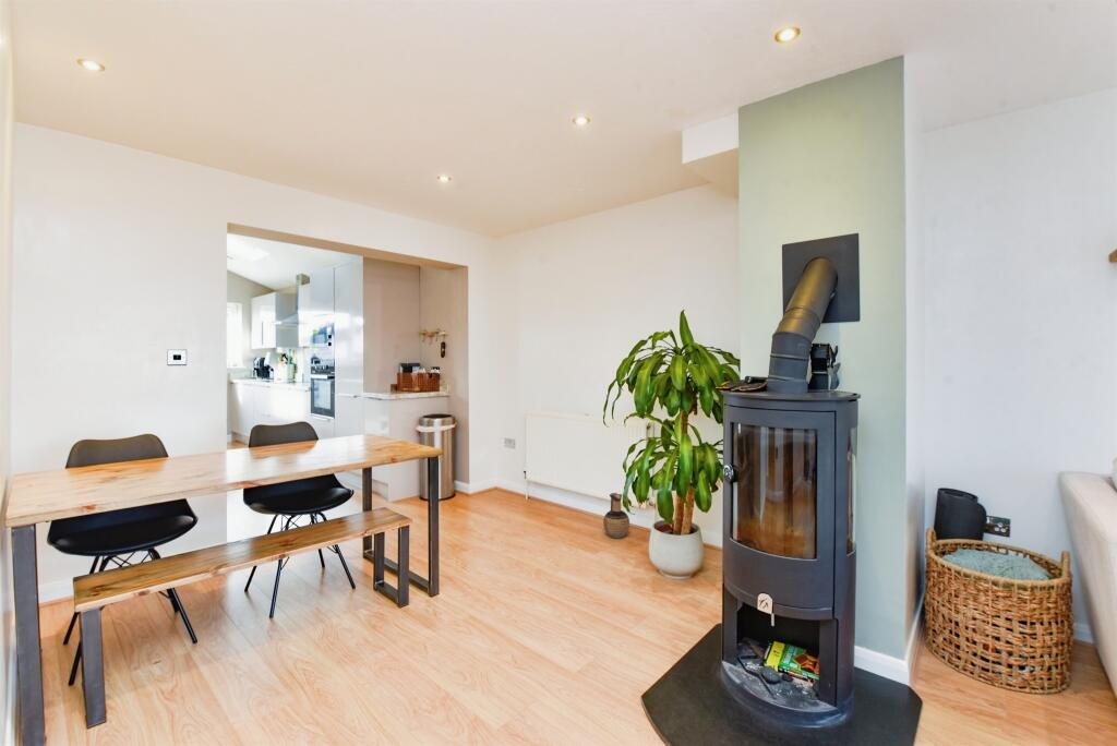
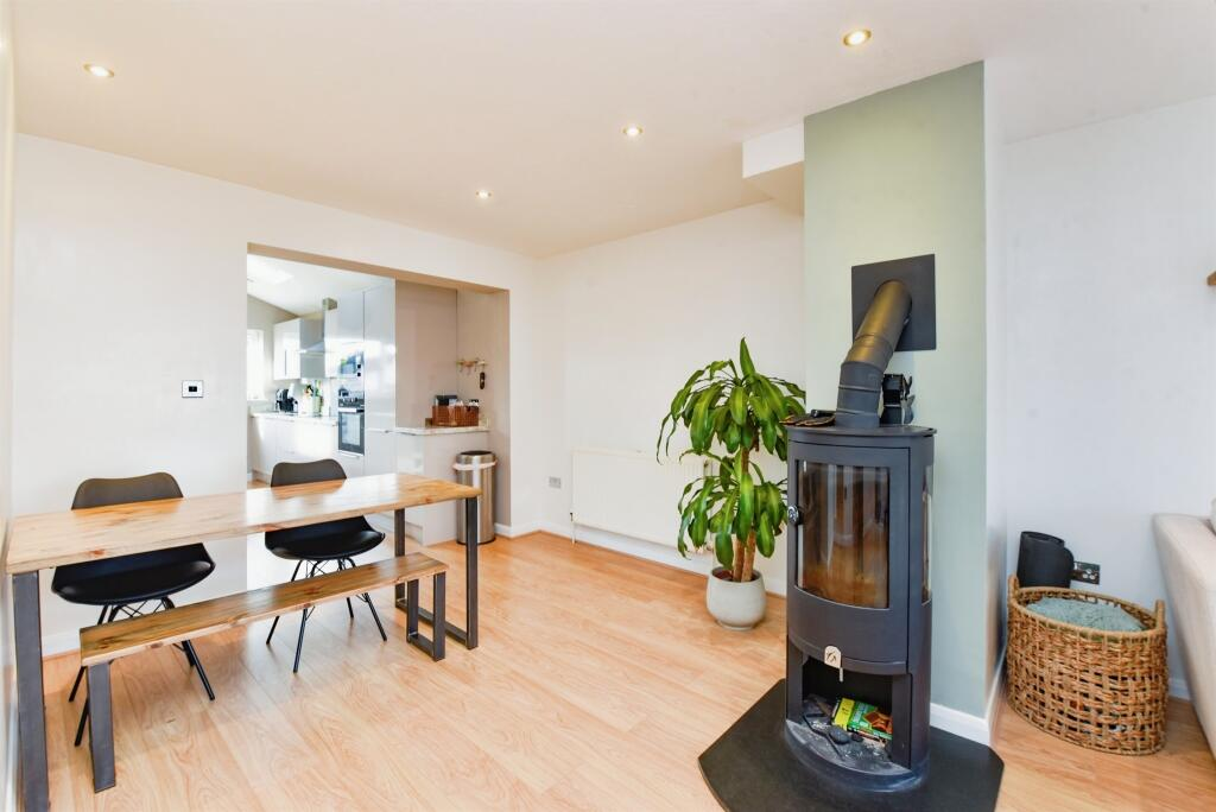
- ceramic jug [602,492,630,540]
